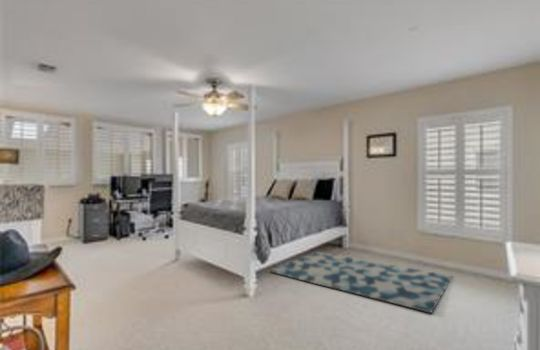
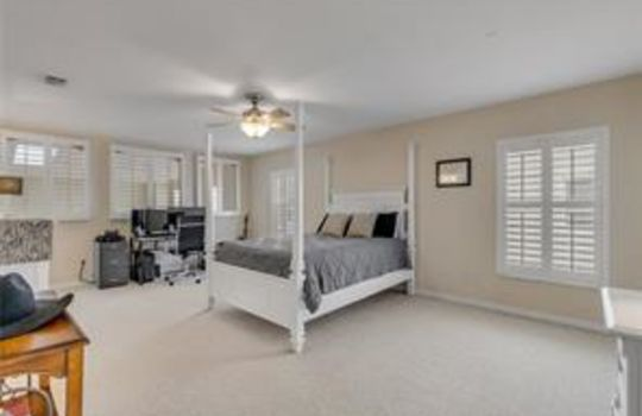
- rug [268,251,454,314]
